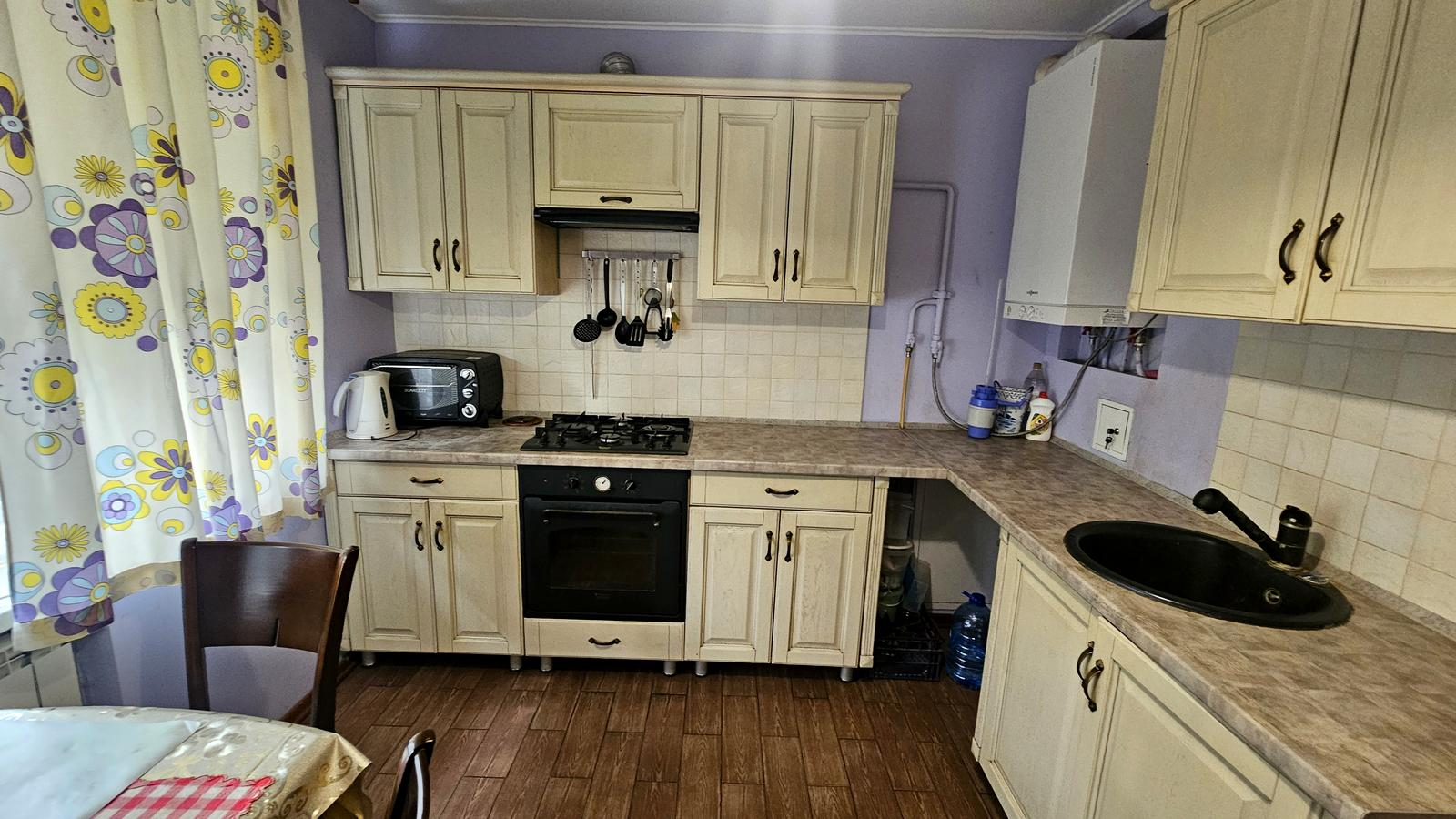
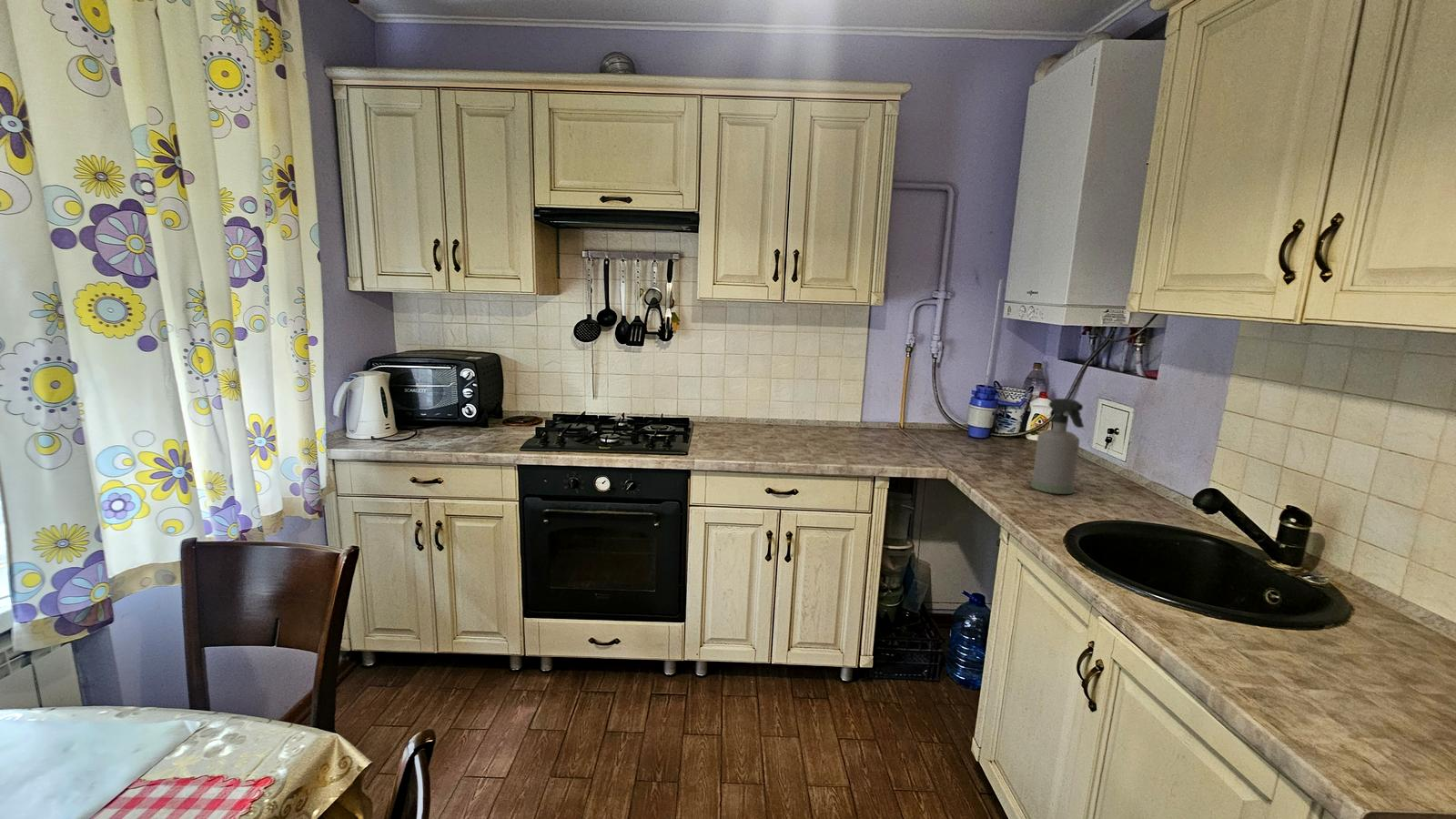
+ spray bottle [1030,398,1085,495]
